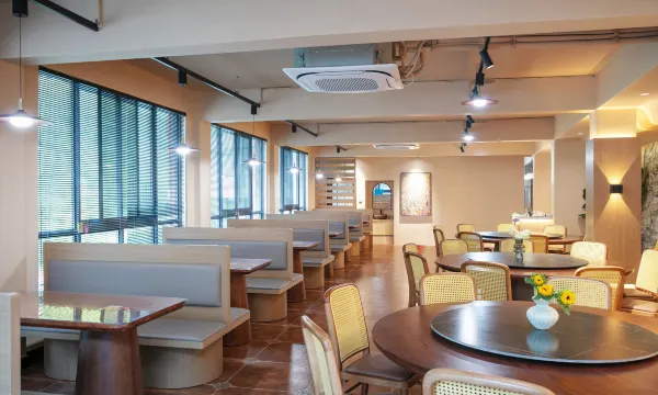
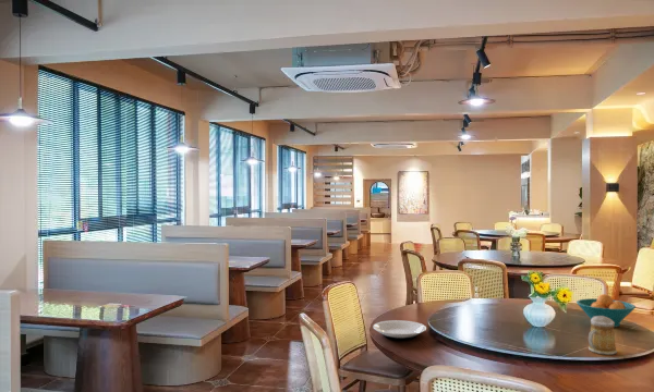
+ mug [588,316,618,356]
+ fruit bowl [576,293,637,328]
+ plate [372,319,427,341]
